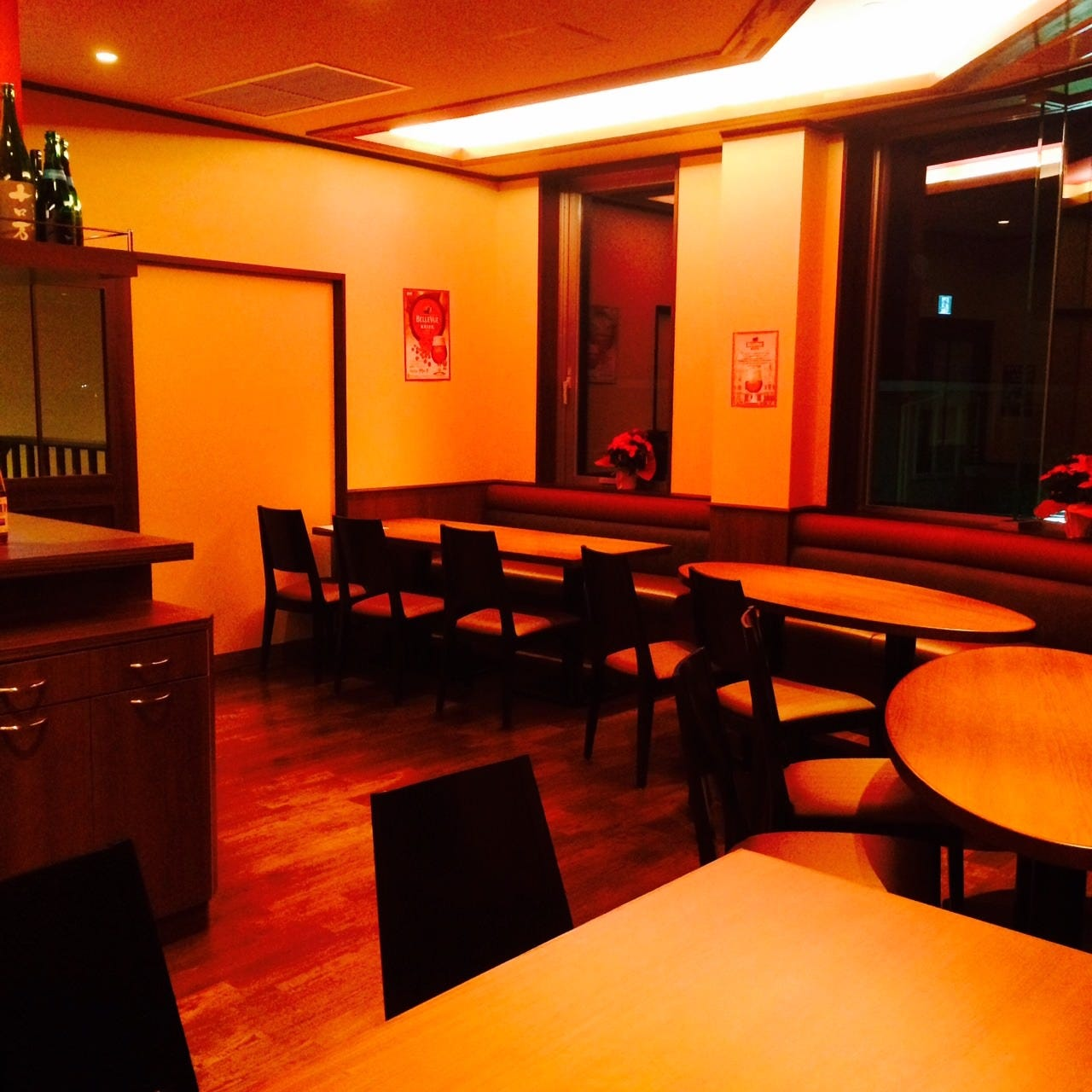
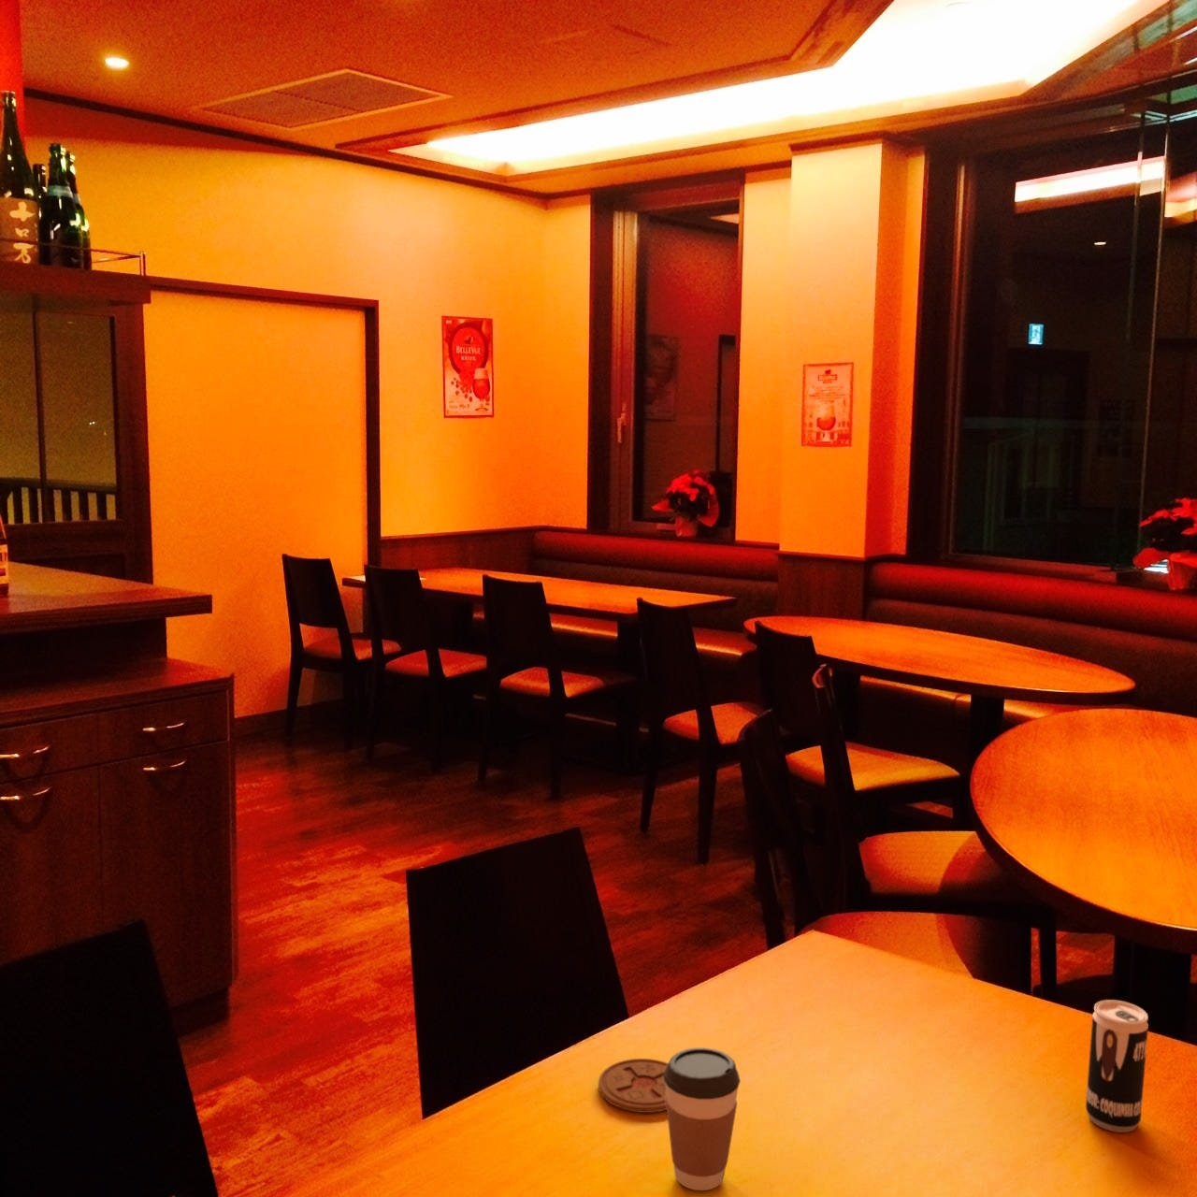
+ coaster [597,1058,669,1114]
+ coffee cup [663,1047,742,1192]
+ beverage can [1085,999,1149,1133]
